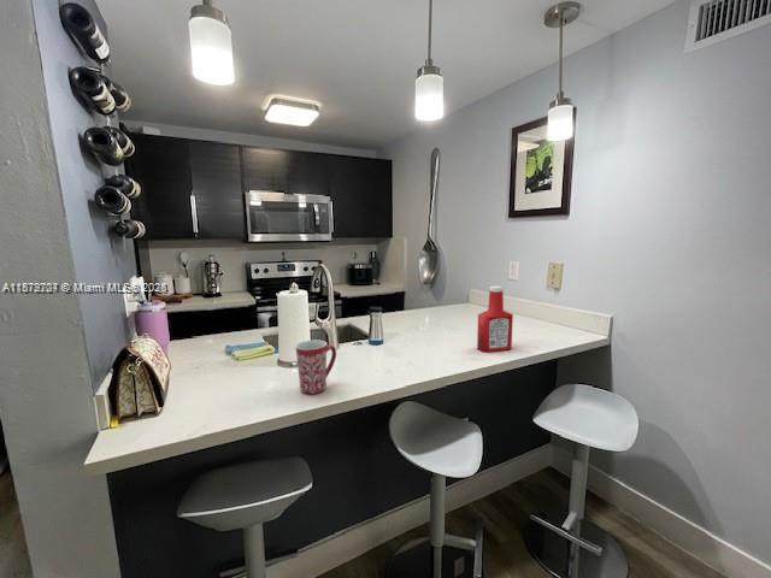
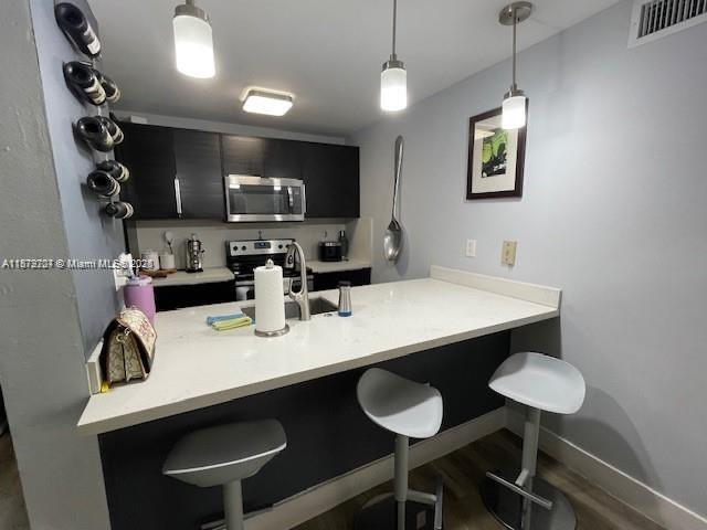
- soap bottle [476,285,514,353]
- mug [294,338,337,395]
